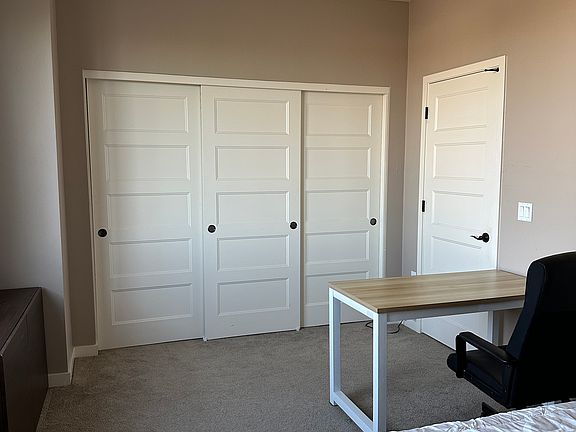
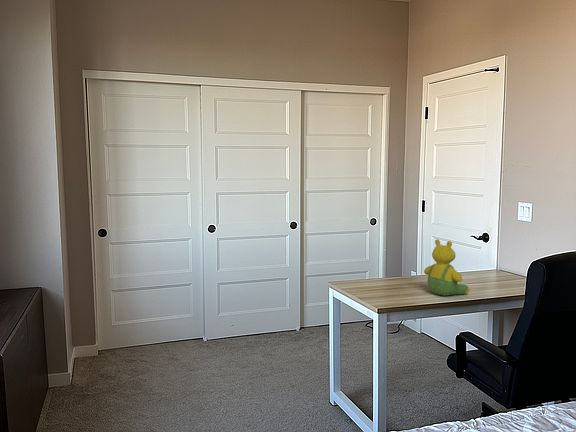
+ teddy bear [423,238,471,297]
